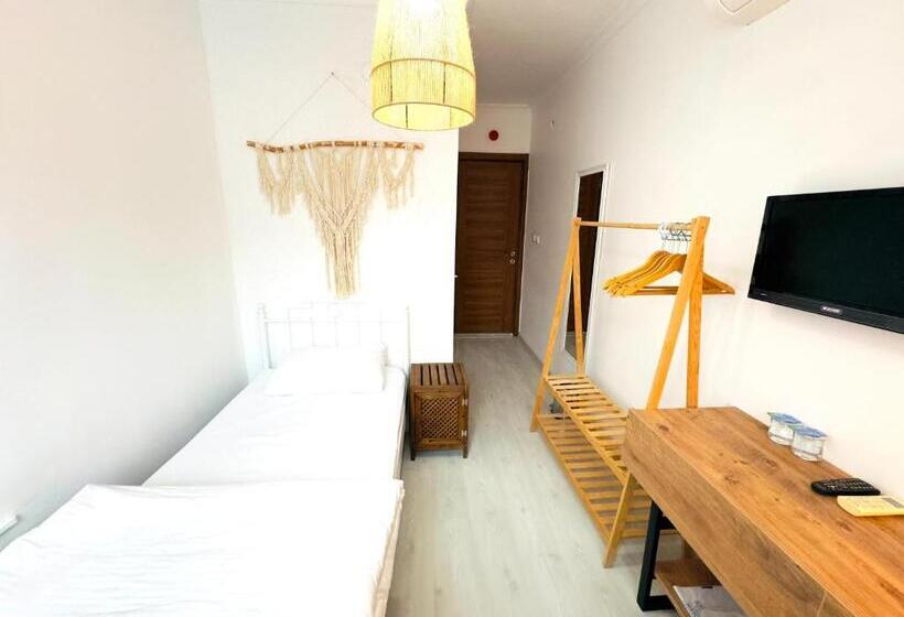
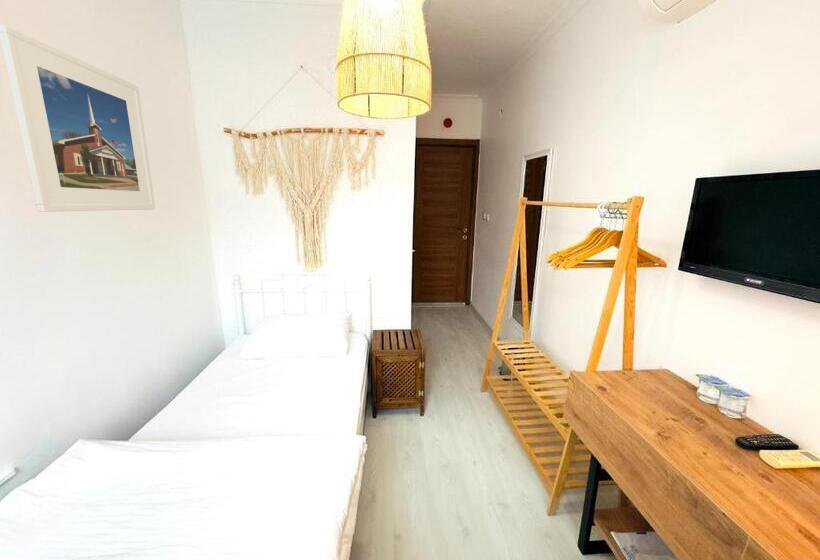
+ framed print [0,23,156,213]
